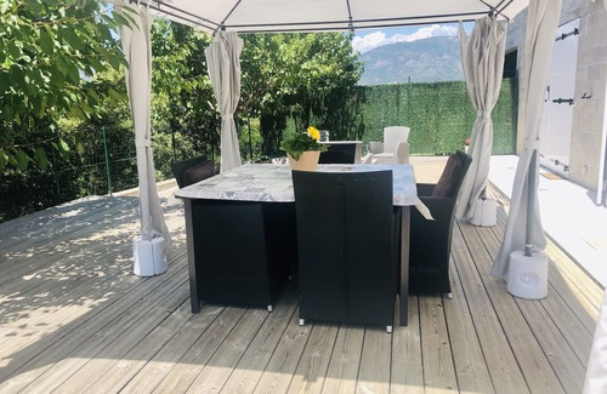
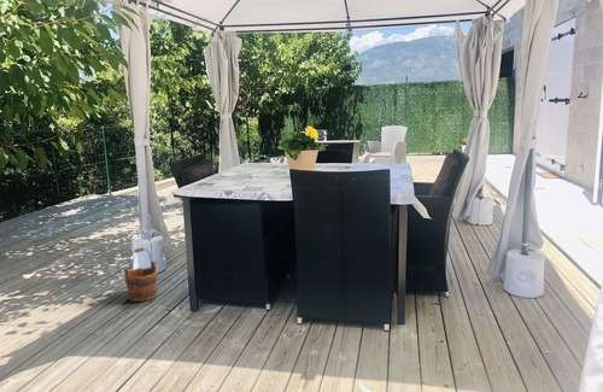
+ wooden bucket [123,246,159,303]
